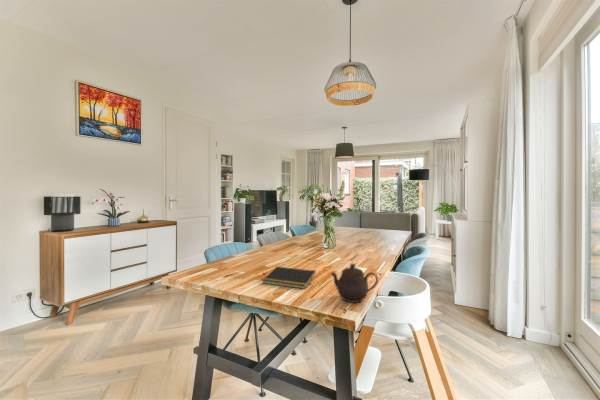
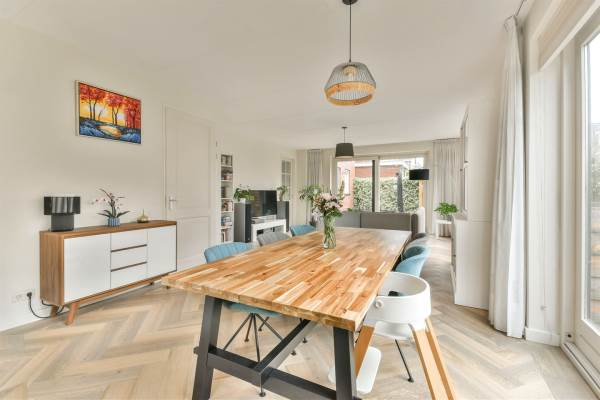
- notepad [261,266,317,290]
- teapot [330,263,379,304]
